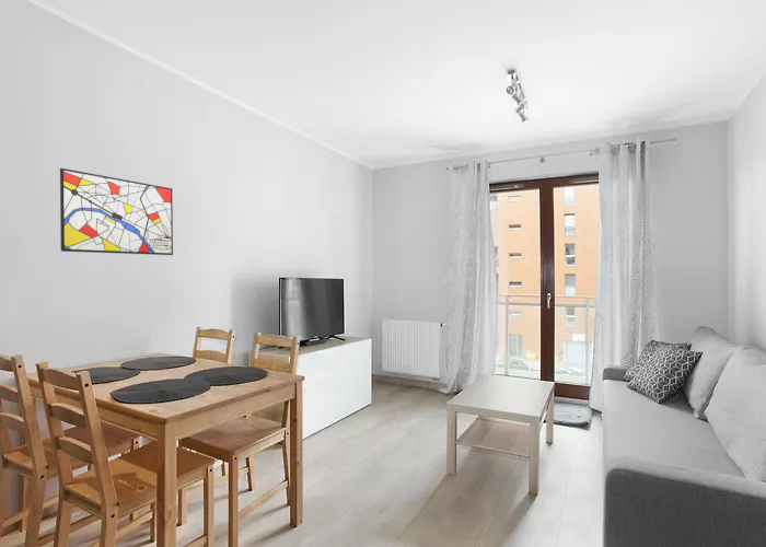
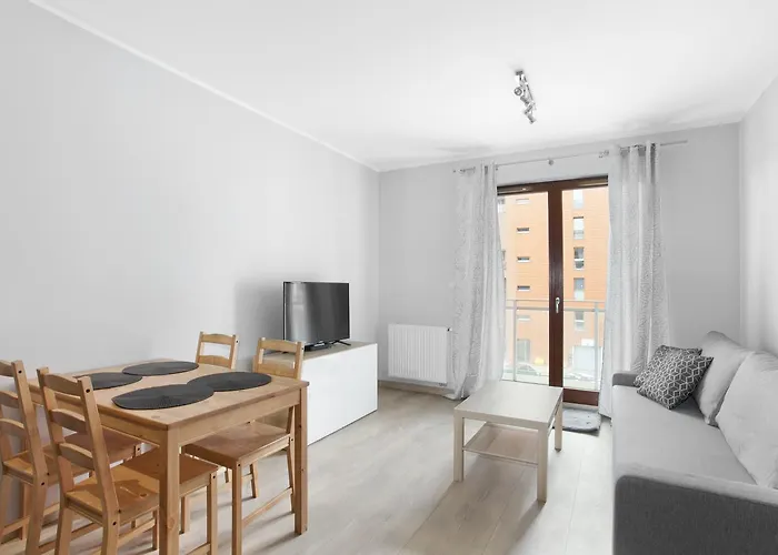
- wall art [59,167,174,256]
